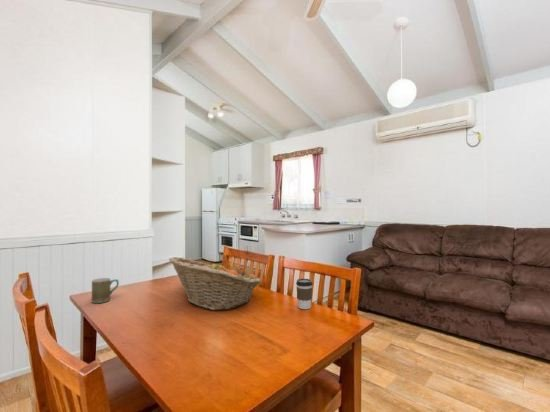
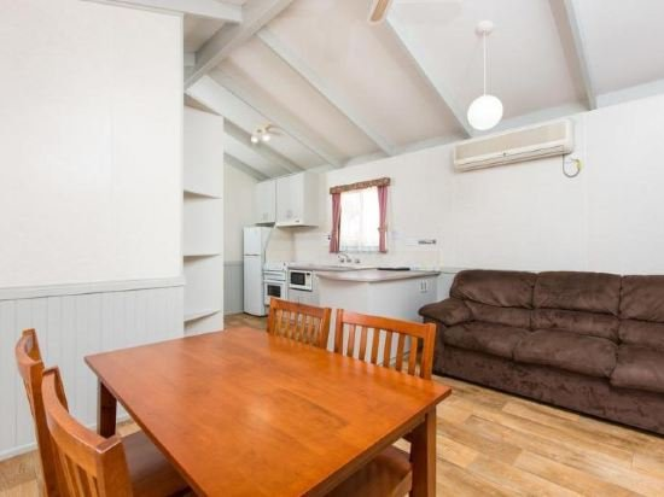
- coffee cup [295,278,314,310]
- fruit basket [168,256,262,311]
- mug [91,277,120,304]
